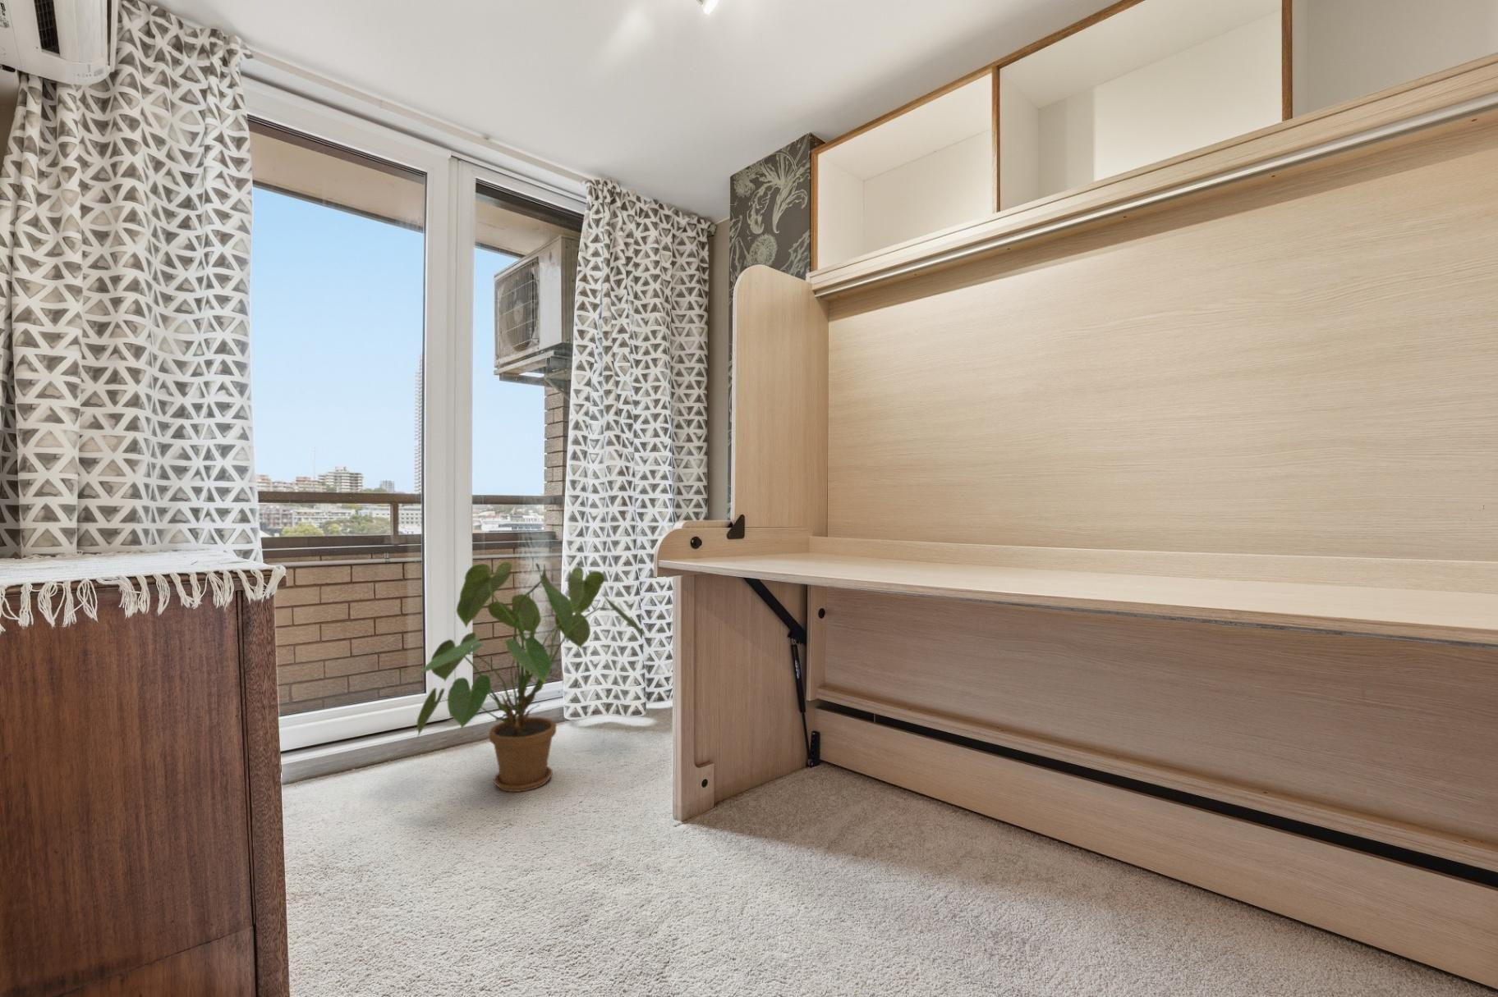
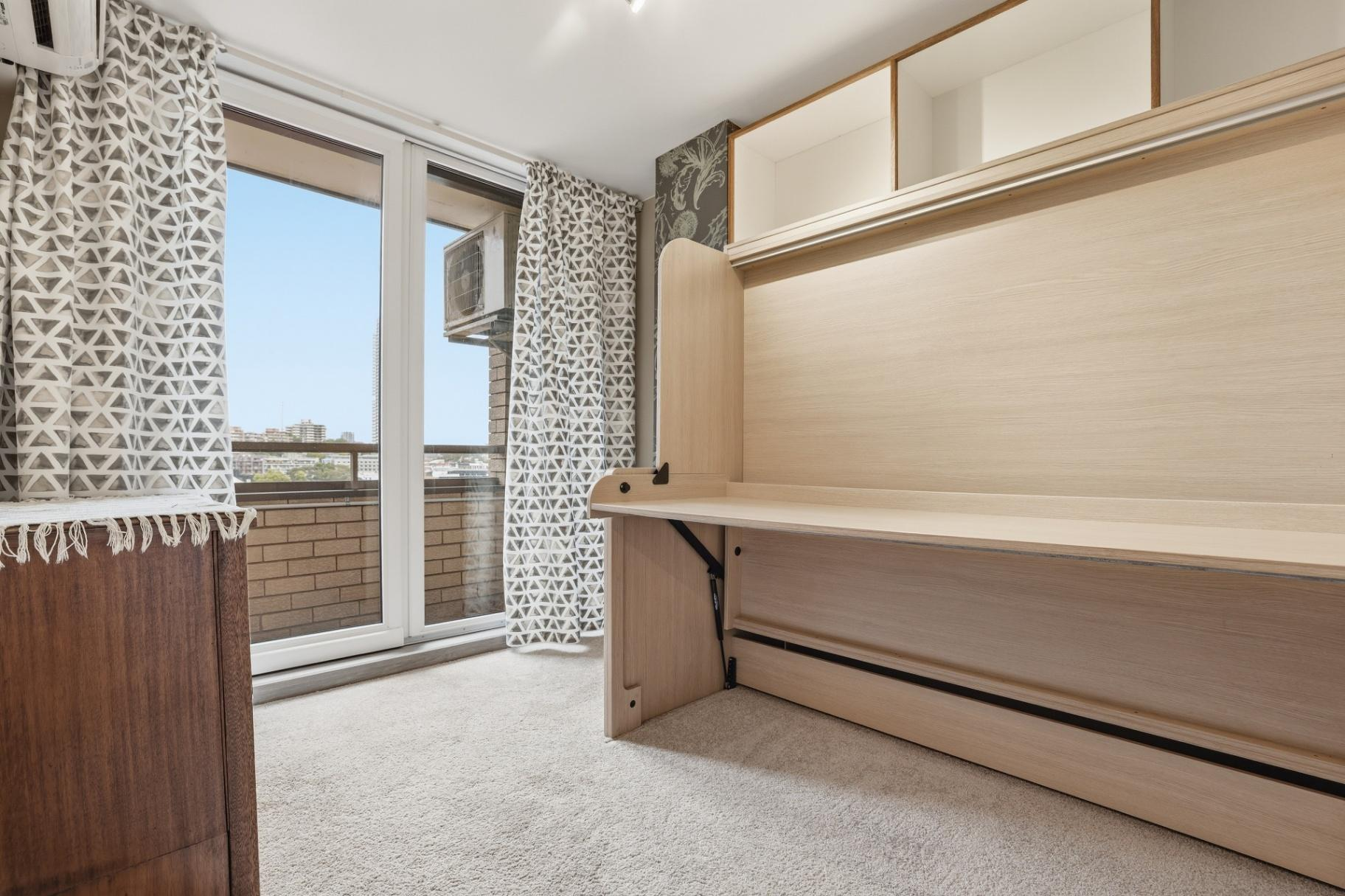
- house plant [411,561,653,792]
